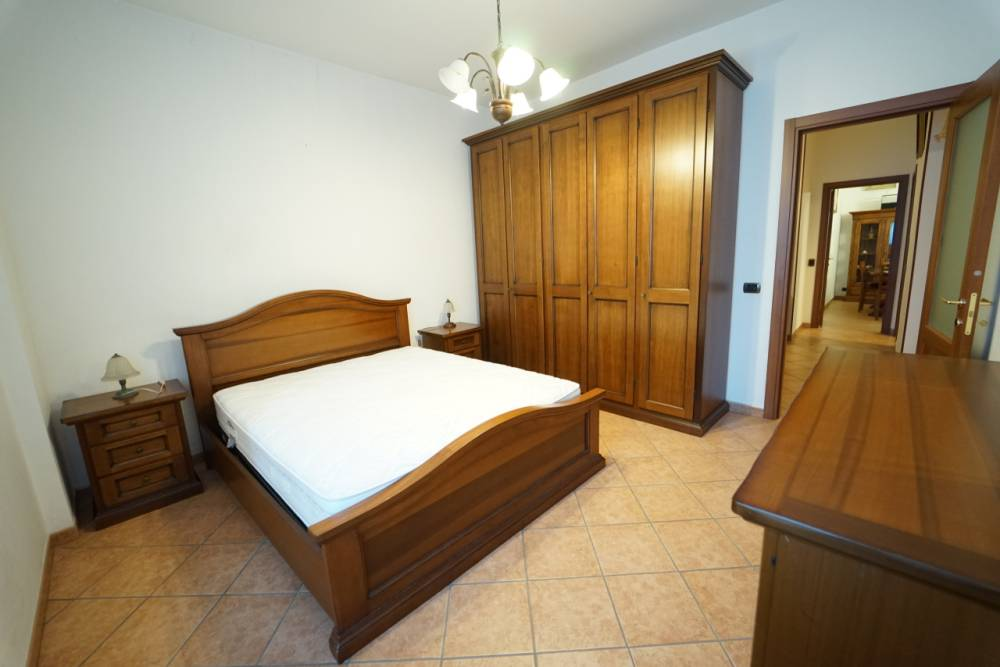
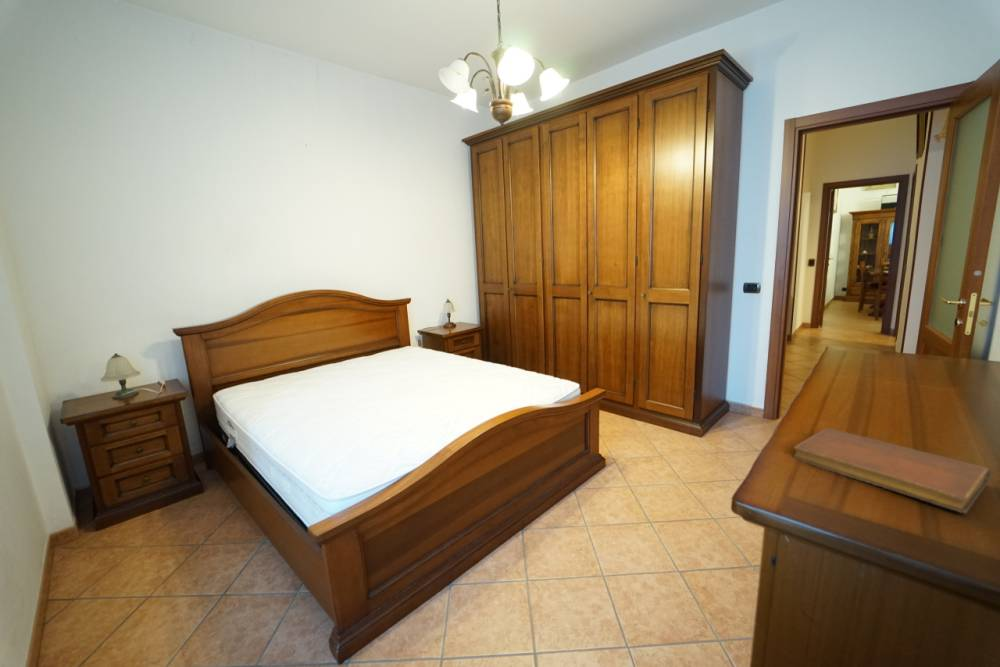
+ notebook [793,427,992,514]
